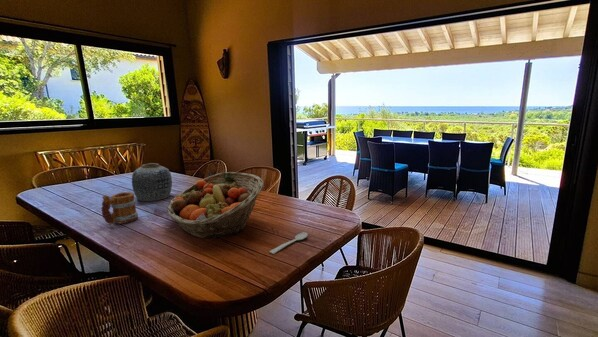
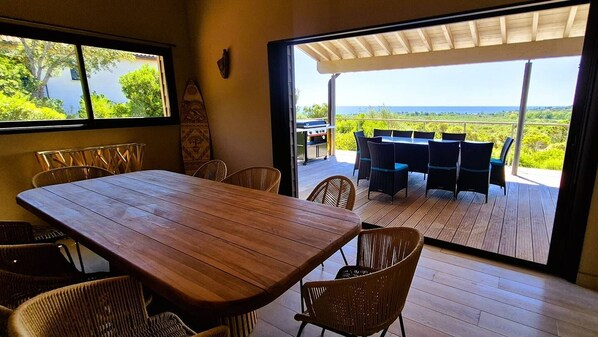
- spoon [269,231,309,255]
- mug [100,191,139,226]
- fruit basket [167,171,264,239]
- vase [131,162,173,202]
